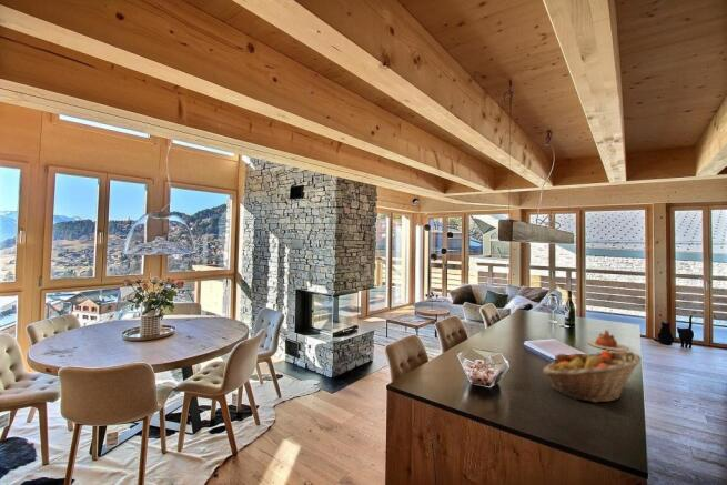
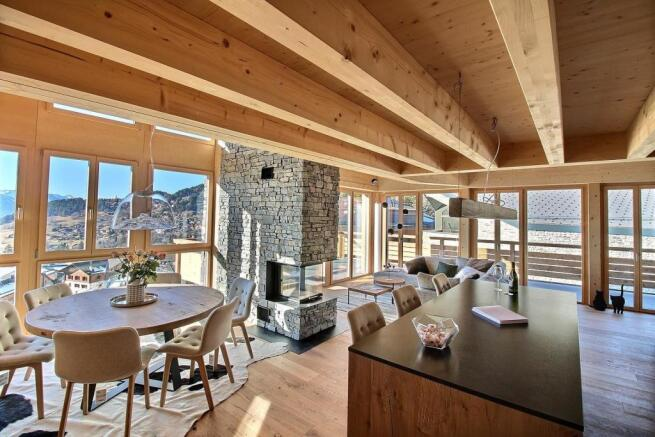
- fruit basket [542,348,643,403]
- teapot [587,329,629,352]
